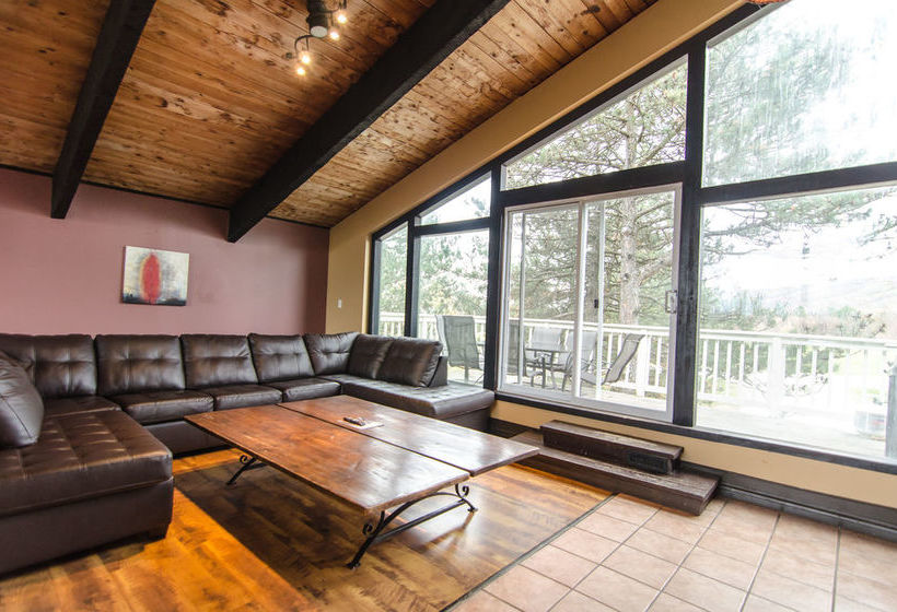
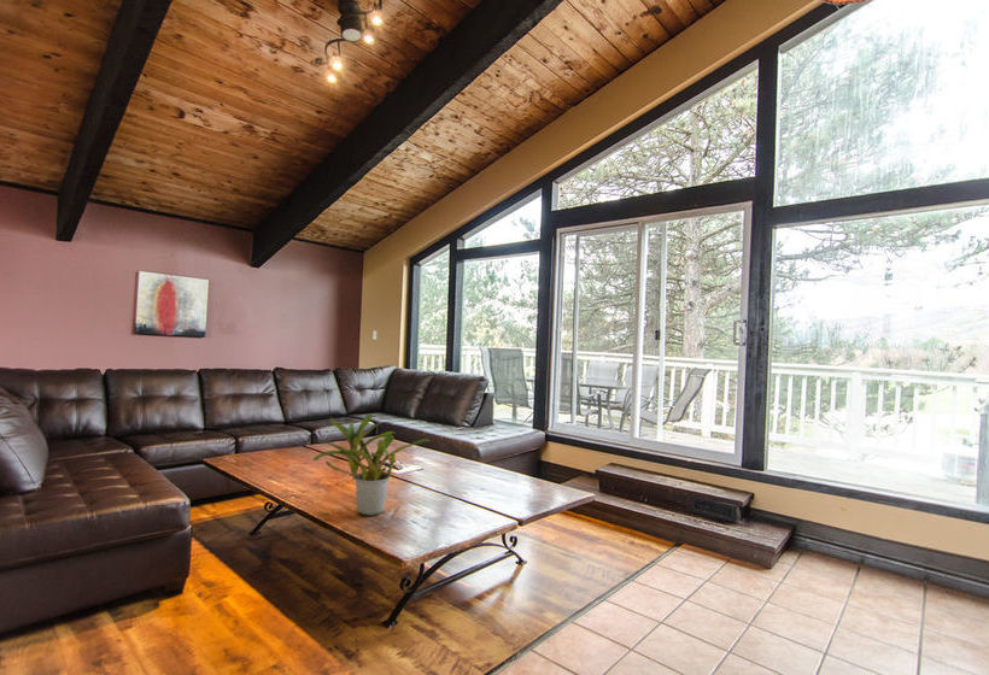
+ potted plant [312,412,431,517]
